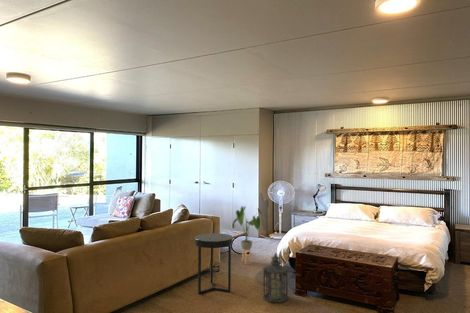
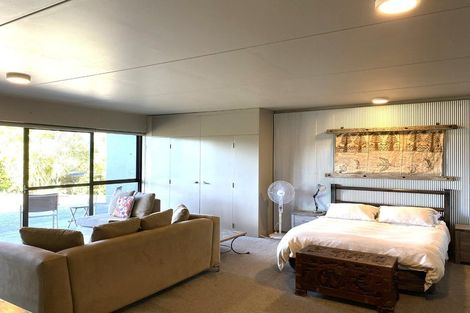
- lantern [262,253,289,304]
- house plant [232,205,268,265]
- side table [194,232,234,295]
